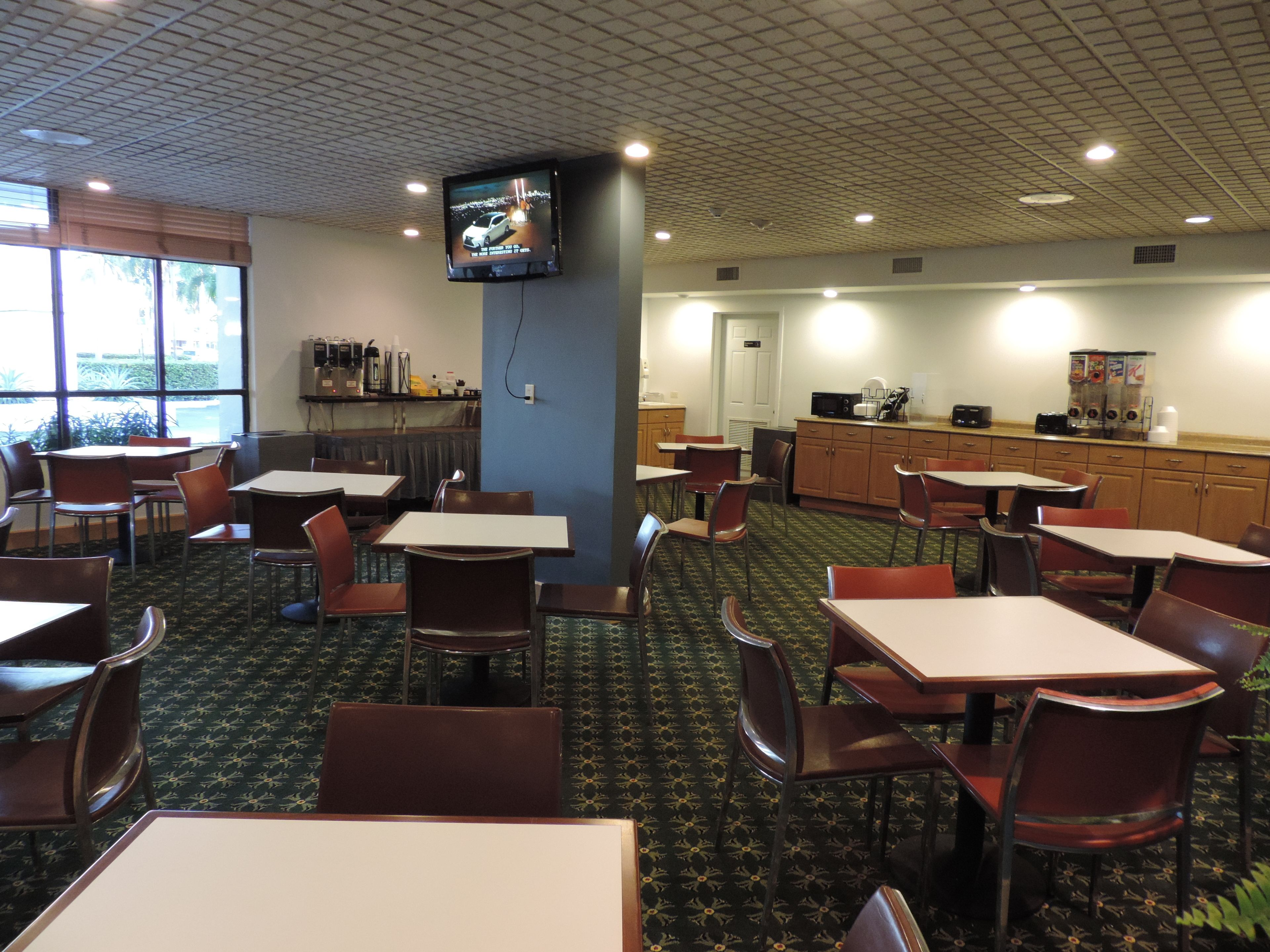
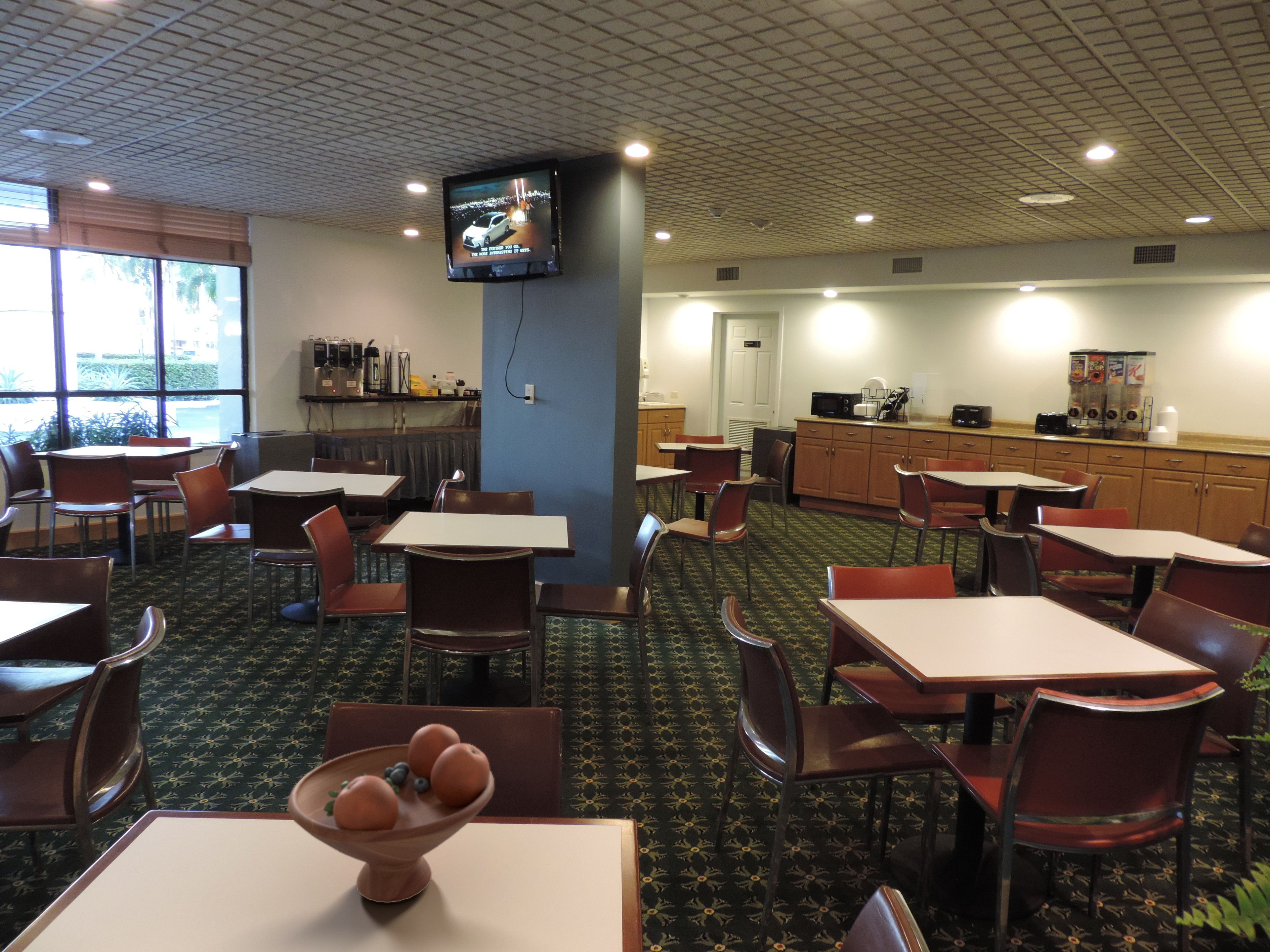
+ fruit bowl [287,724,495,903]
